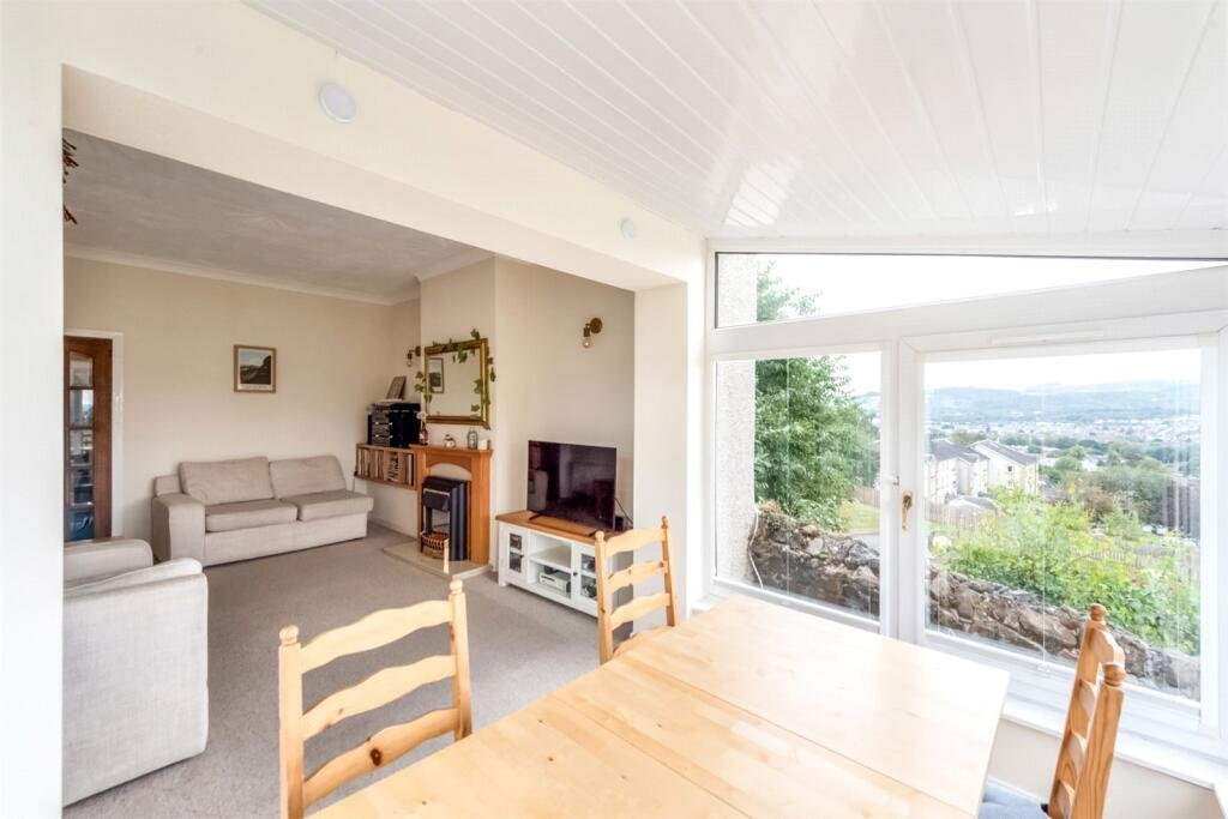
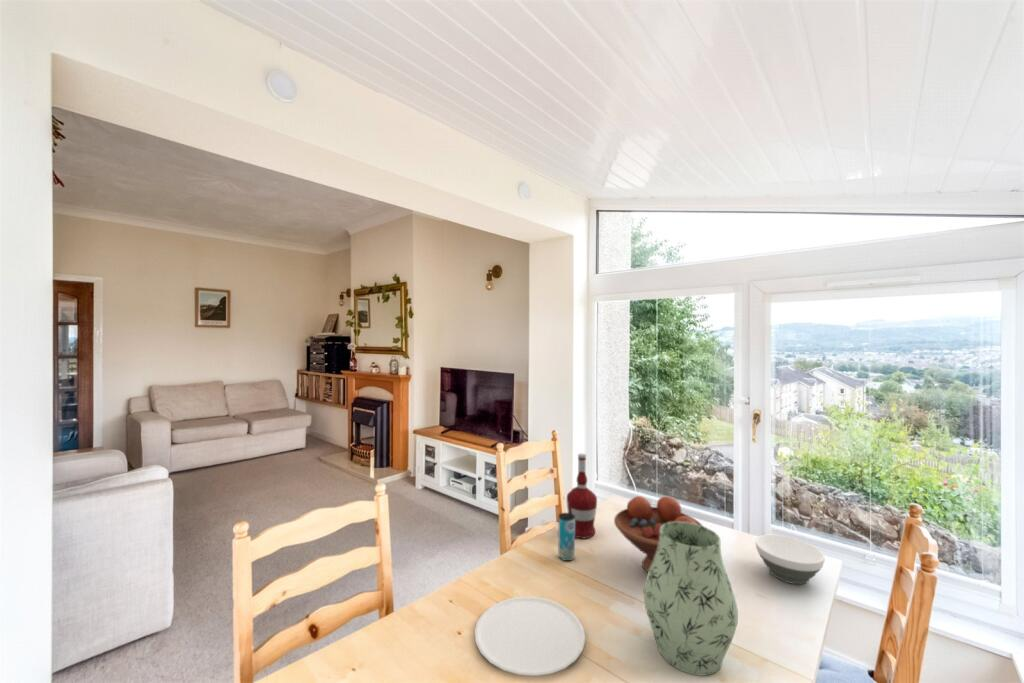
+ alcohol [566,453,598,539]
+ fruit bowl [613,495,704,573]
+ plate [473,596,586,677]
+ beverage can [557,512,576,562]
+ vase [643,522,739,677]
+ bowl [754,533,826,585]
